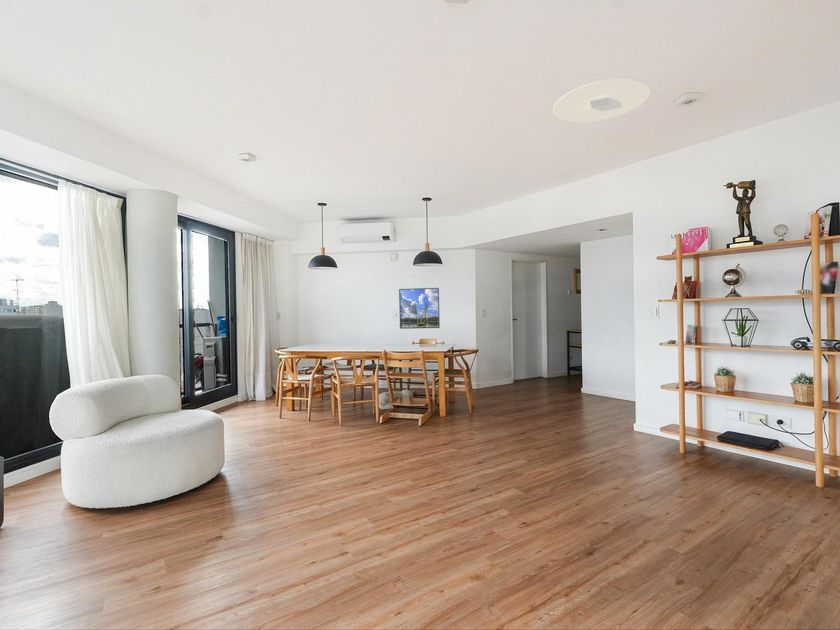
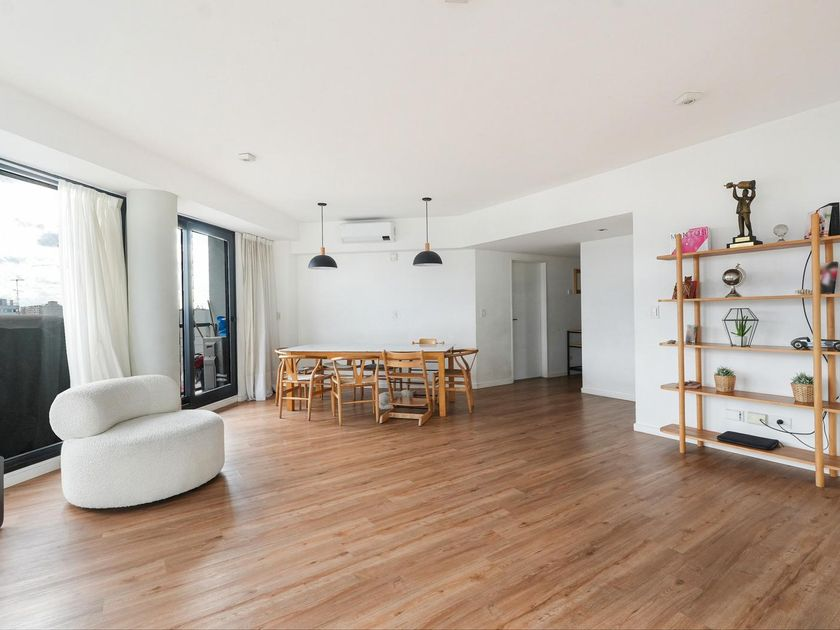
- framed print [398,287,441,330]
- ceiling light [552,77,651,124]
